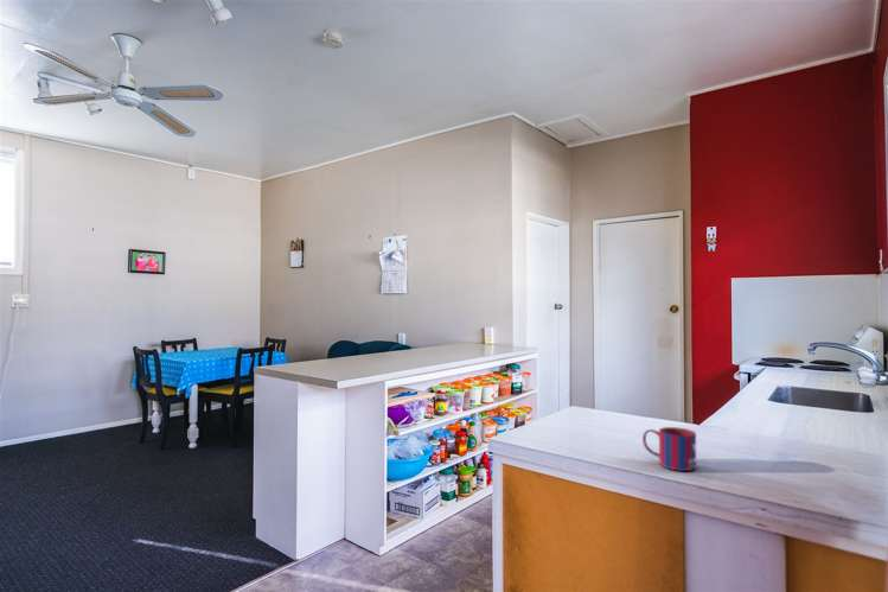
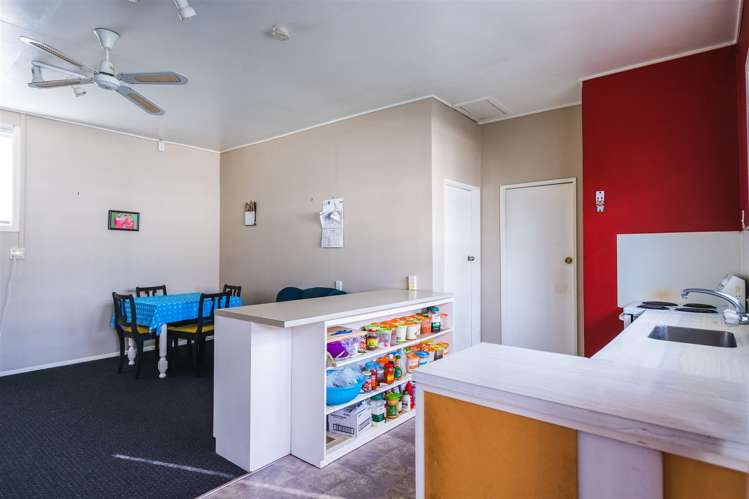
- mug [641,426,697,472]
